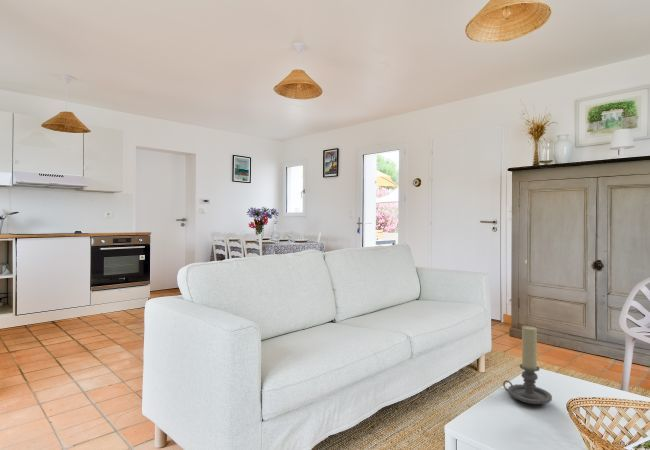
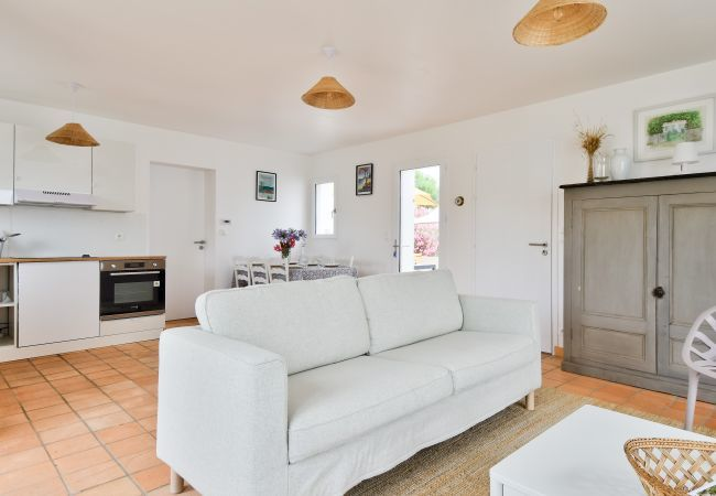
- candle holder [502,325,553,405]
